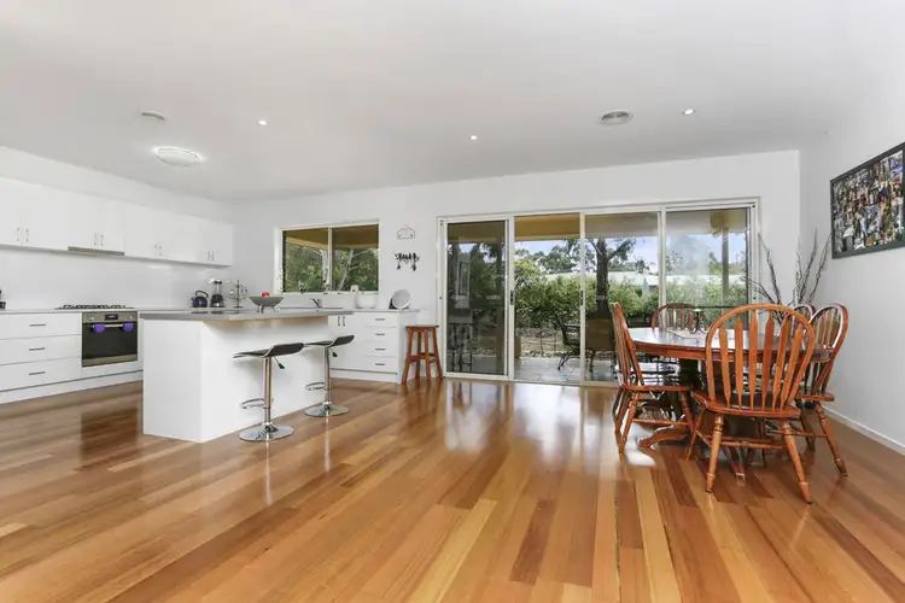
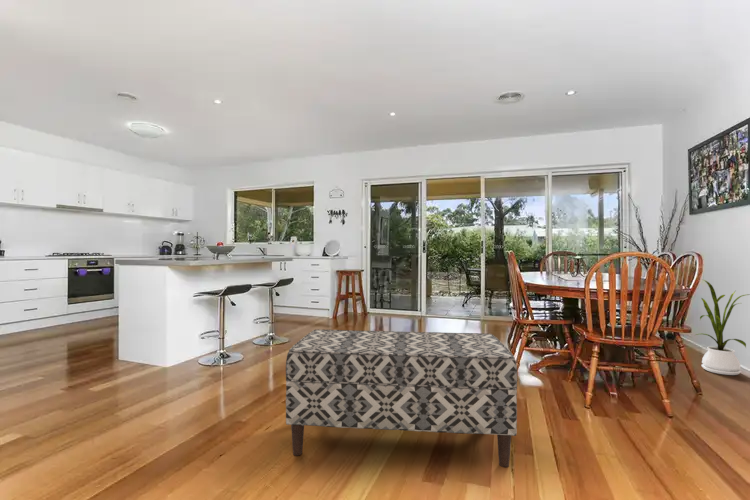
+ bench [285,329,518,468]
+ house plant [695,278,750,376]
